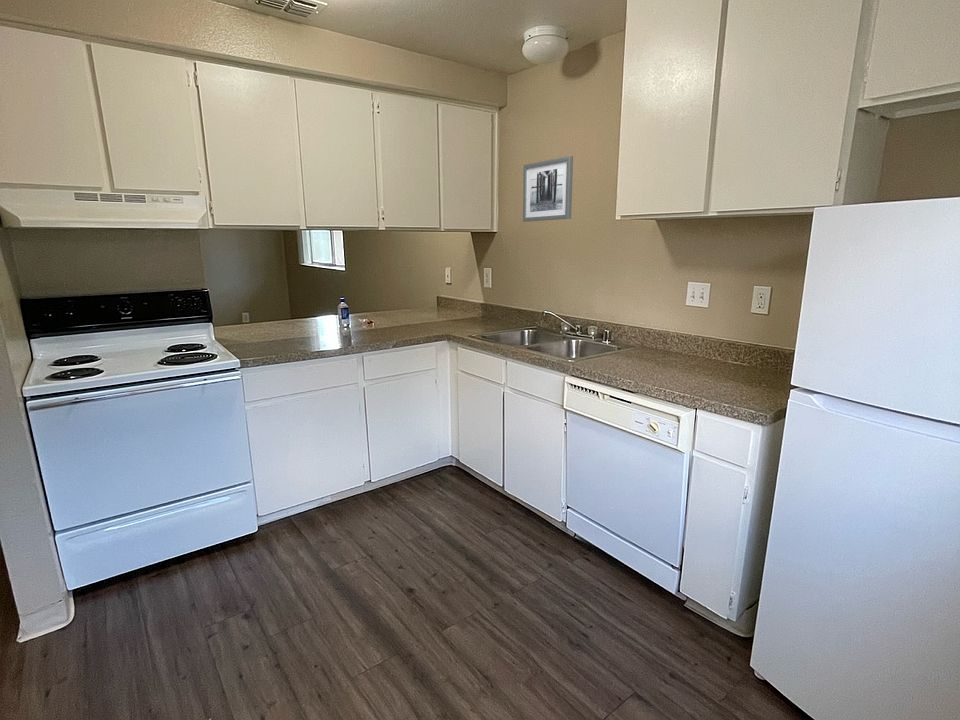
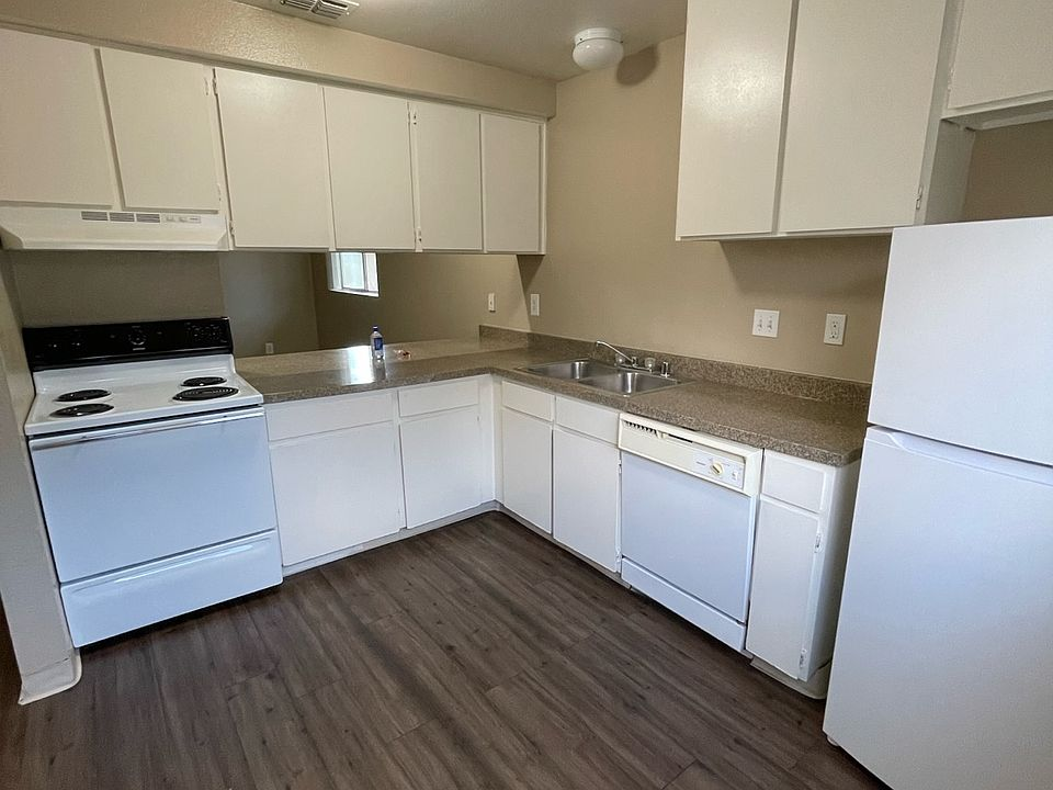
- wall art [522,155,574,223]
